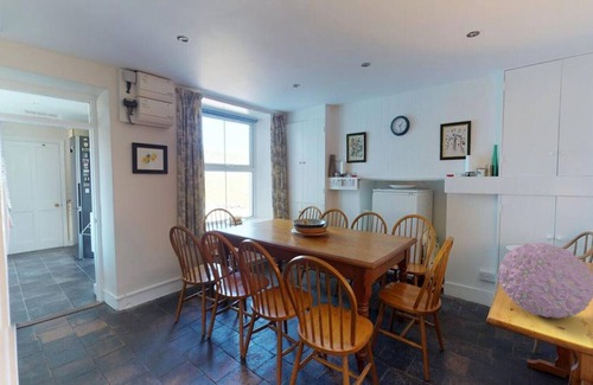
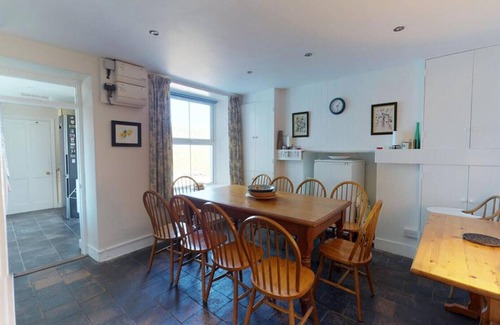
- decorative orb [497,242,593,319]
